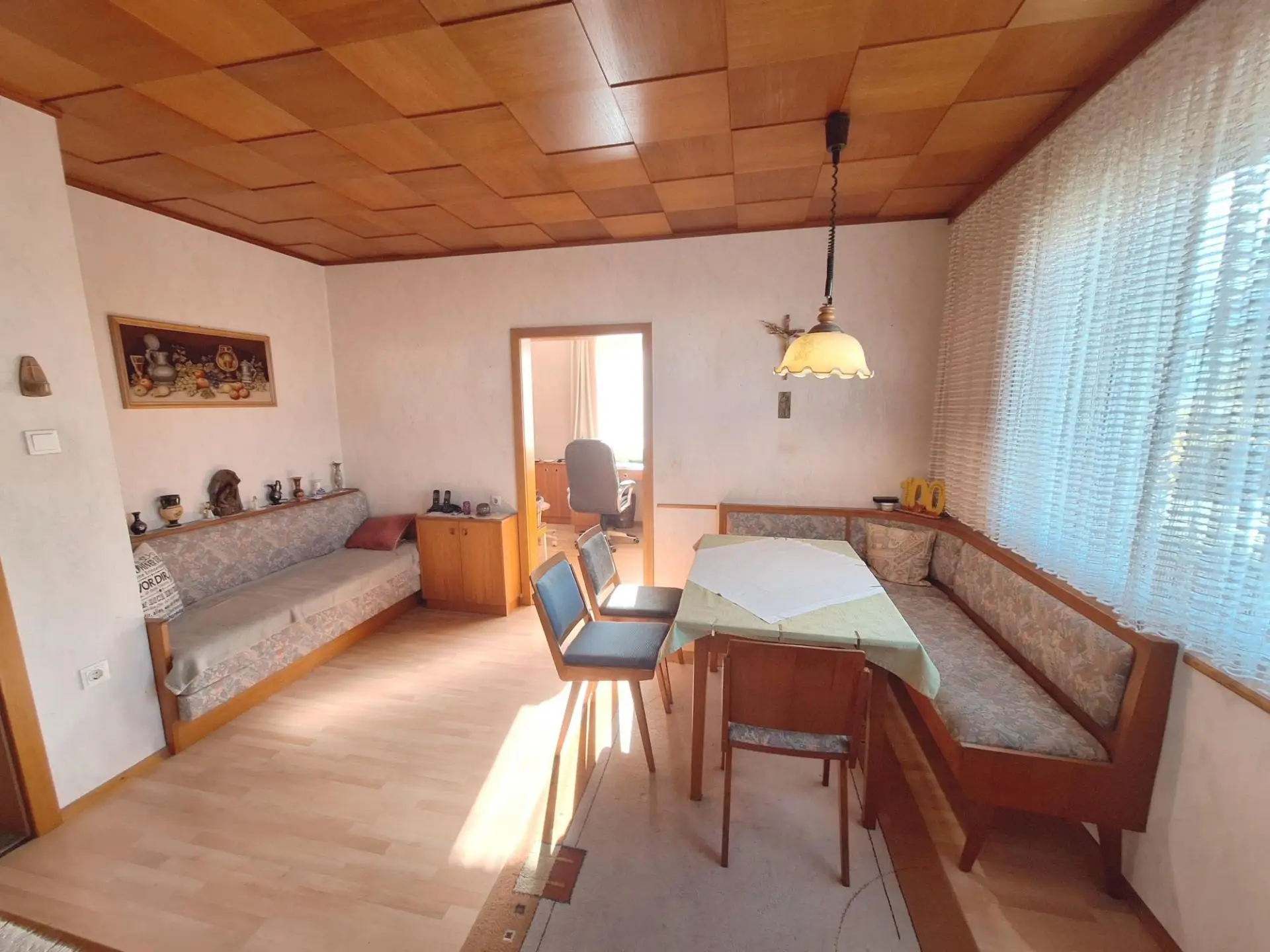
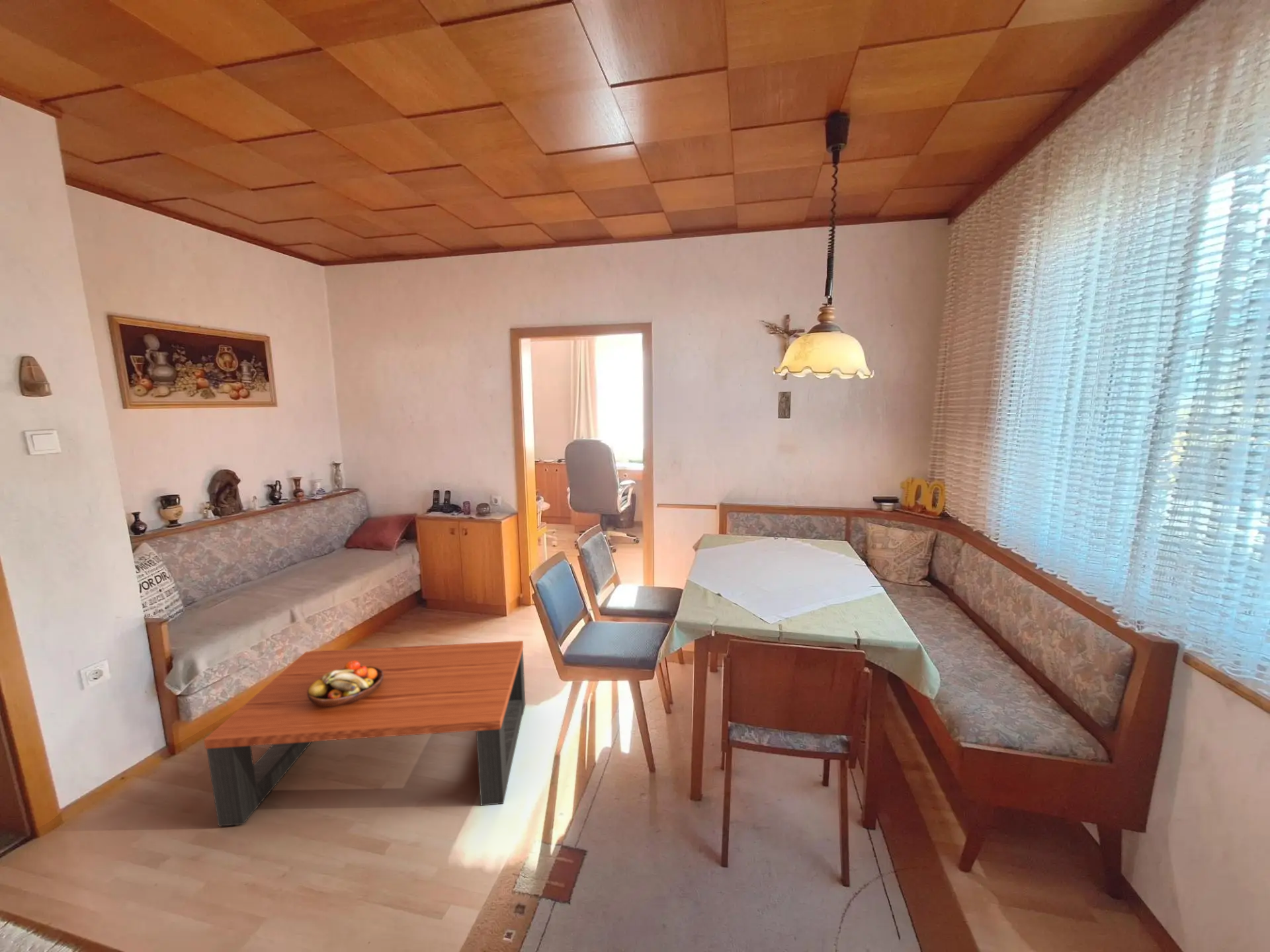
+ coffee table [203,640,526,827]
+ fruit bowl [307,660,384,707]
